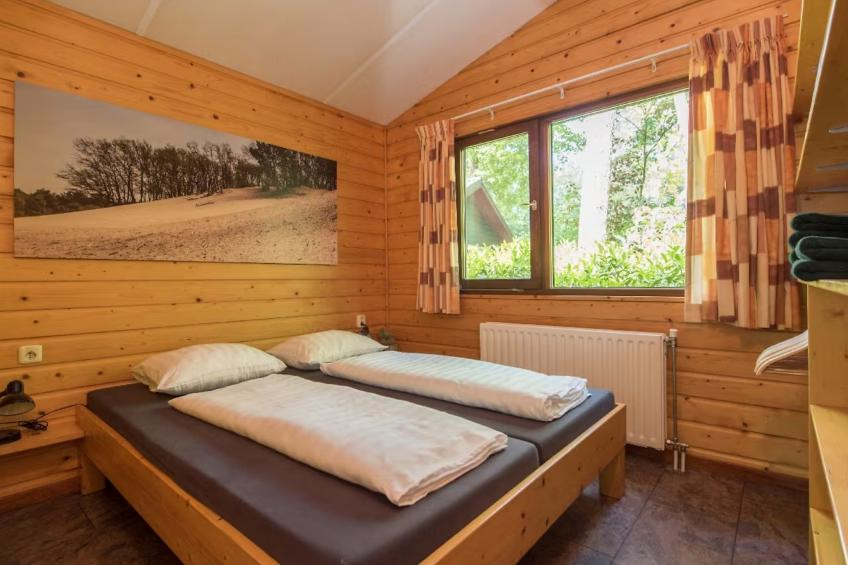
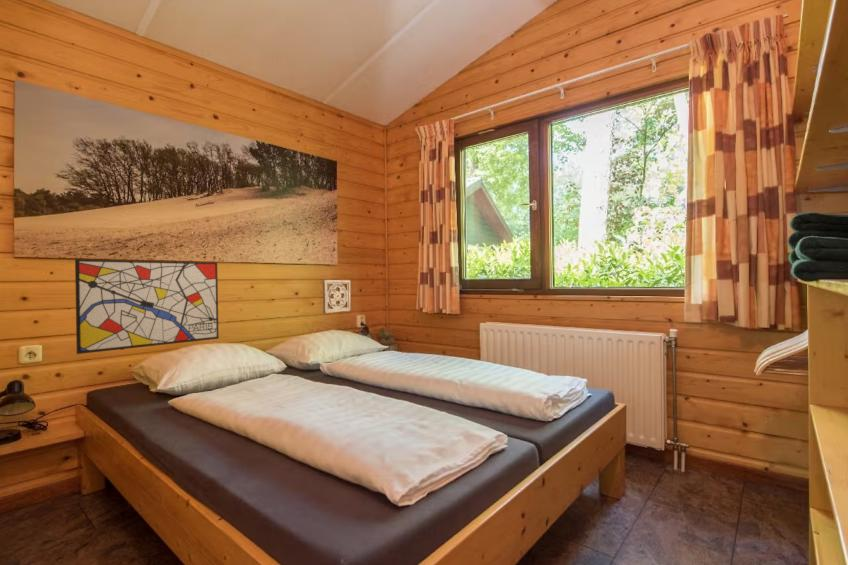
+ wall ornament [322,279,352,314]
+ wall art [74,258,220,355]
